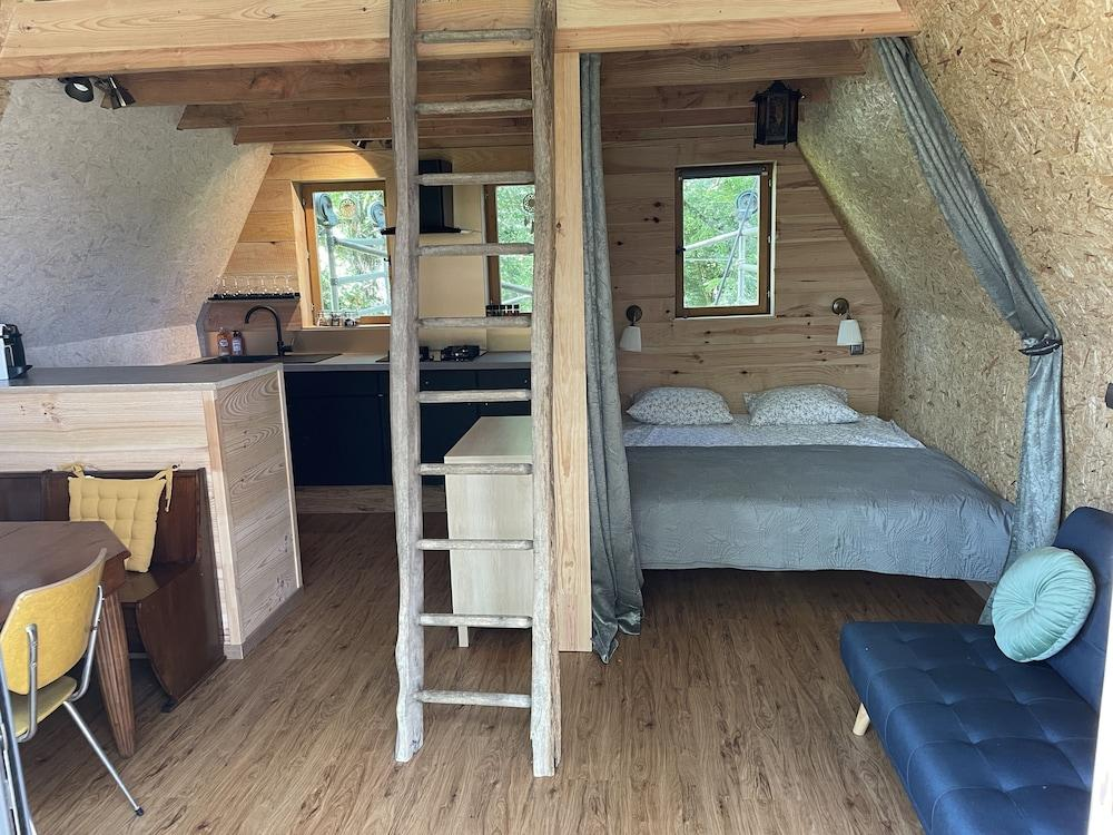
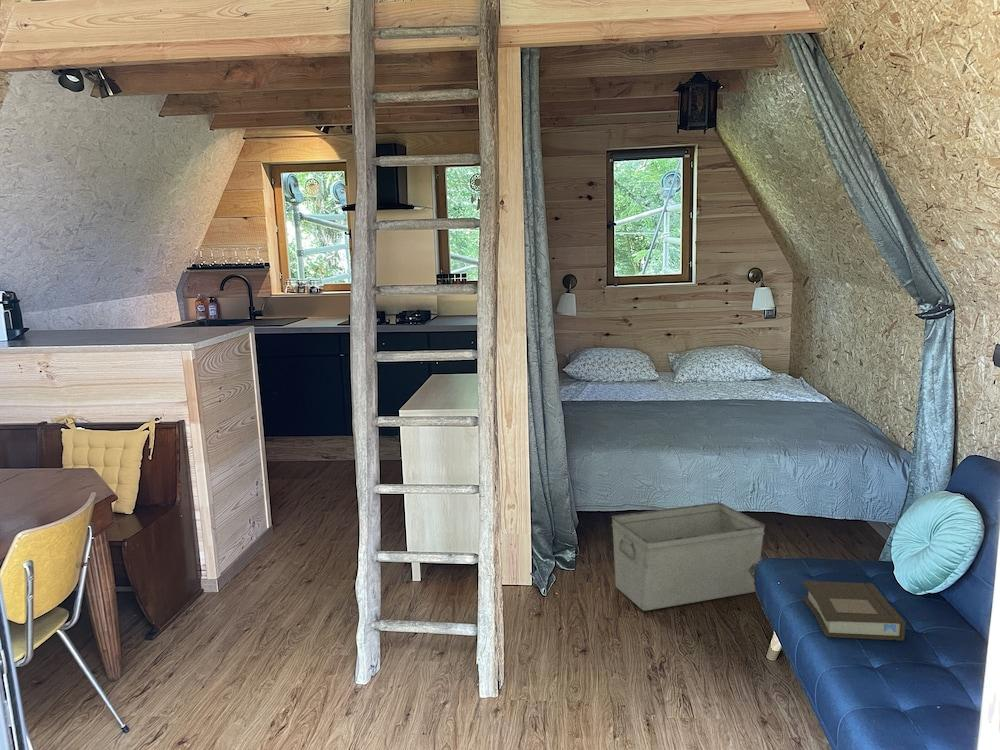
+ book [802,580,906,642]
+ storage bin [611,501,766,612]
